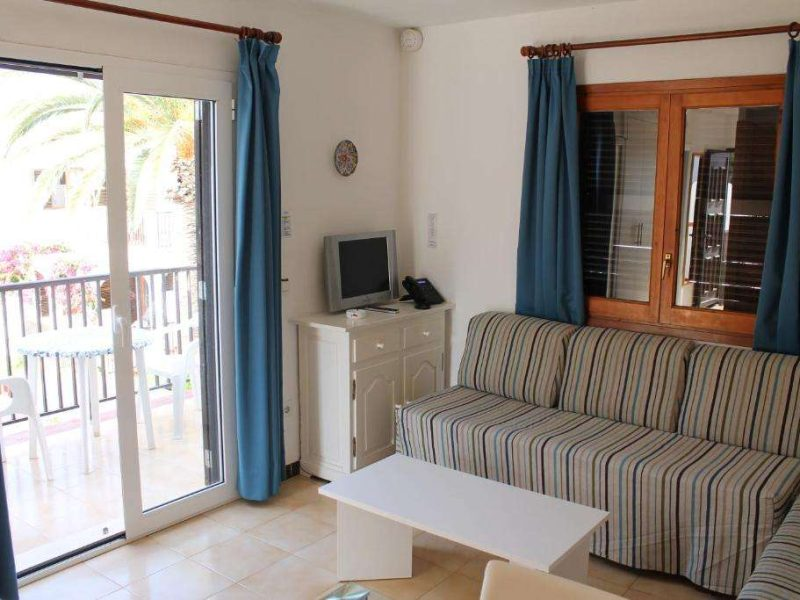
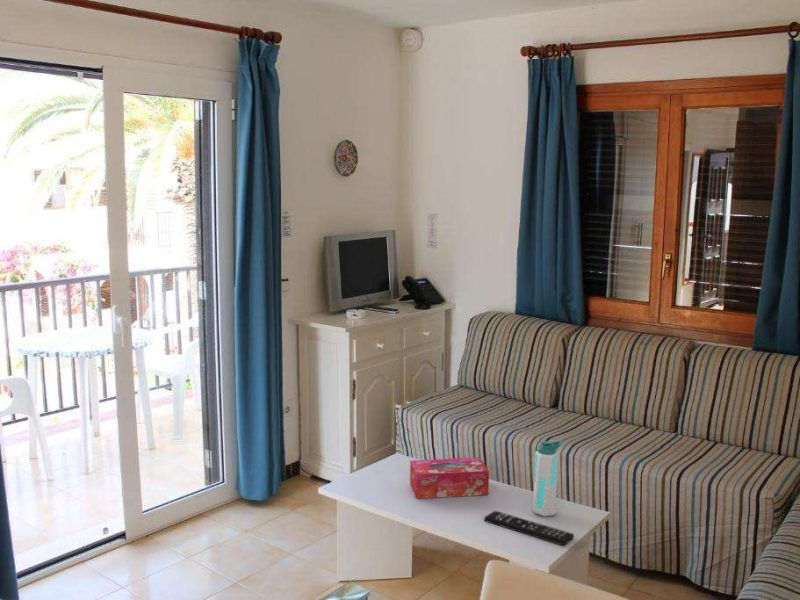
+ tissue box [409,457,490,499]
+ water bottle [532,440,564,518]
+ remote control [483,510,575,547]
